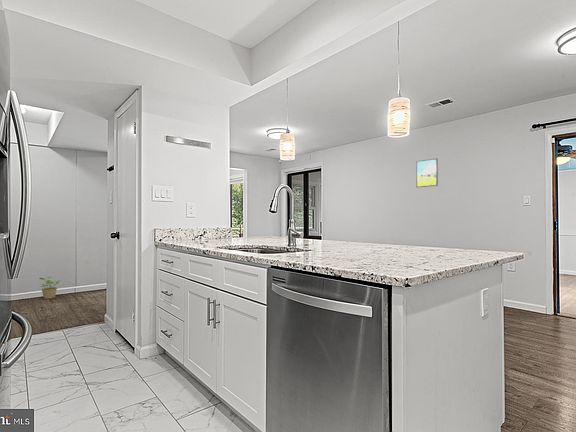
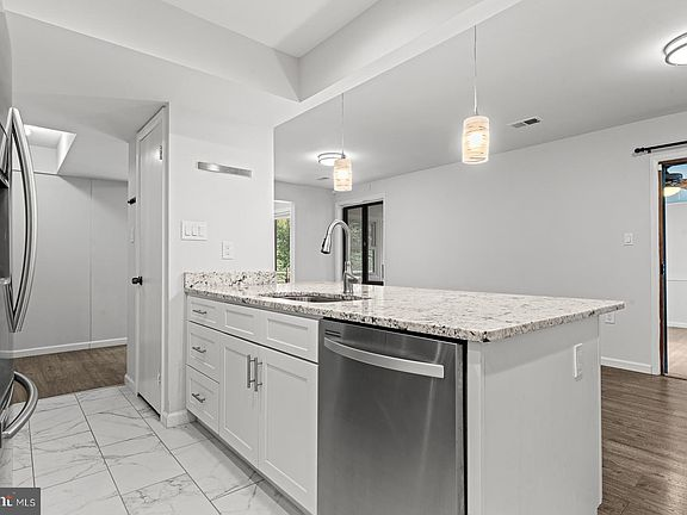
- potted plant [38,276,62,300]
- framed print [415,157,439,188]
